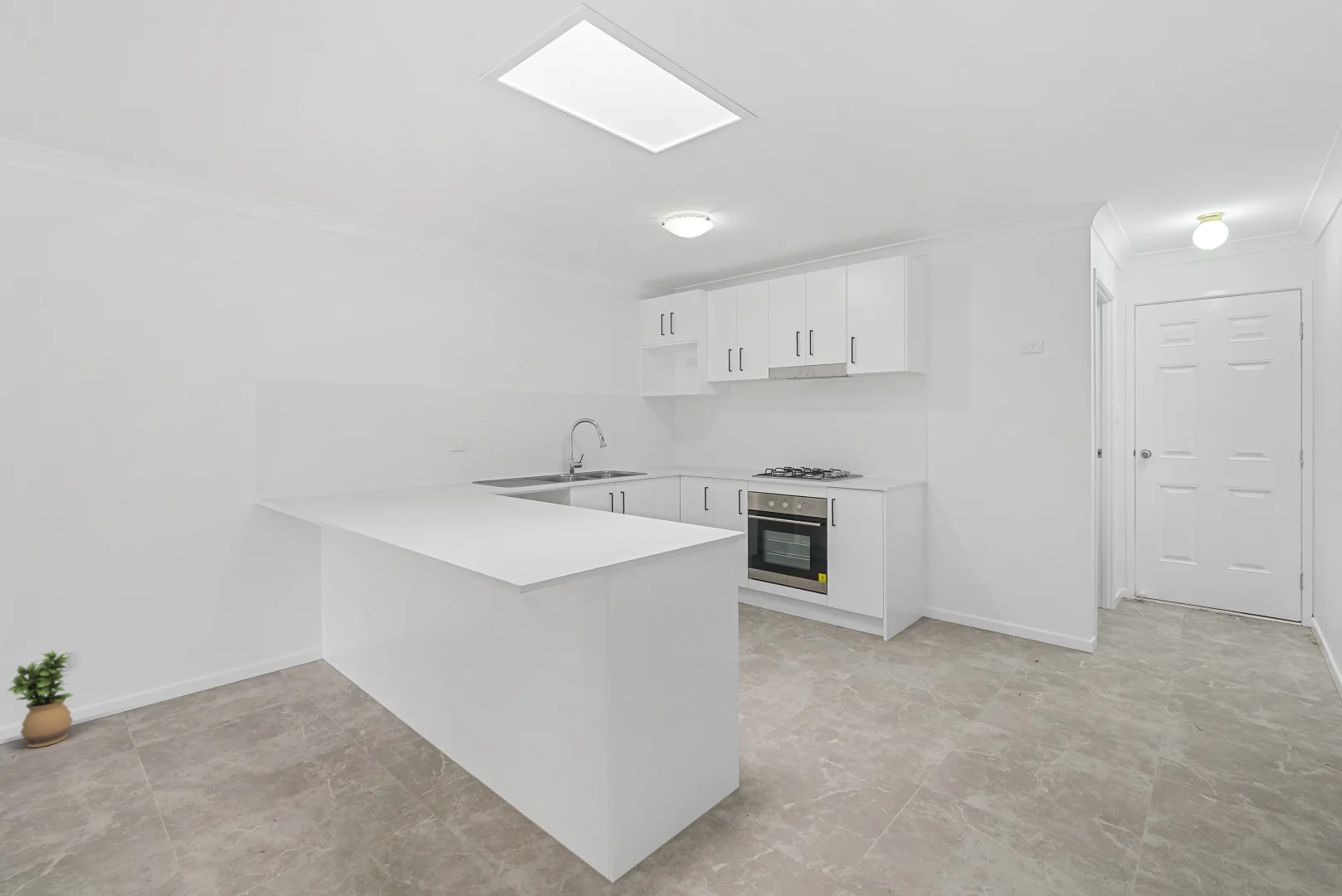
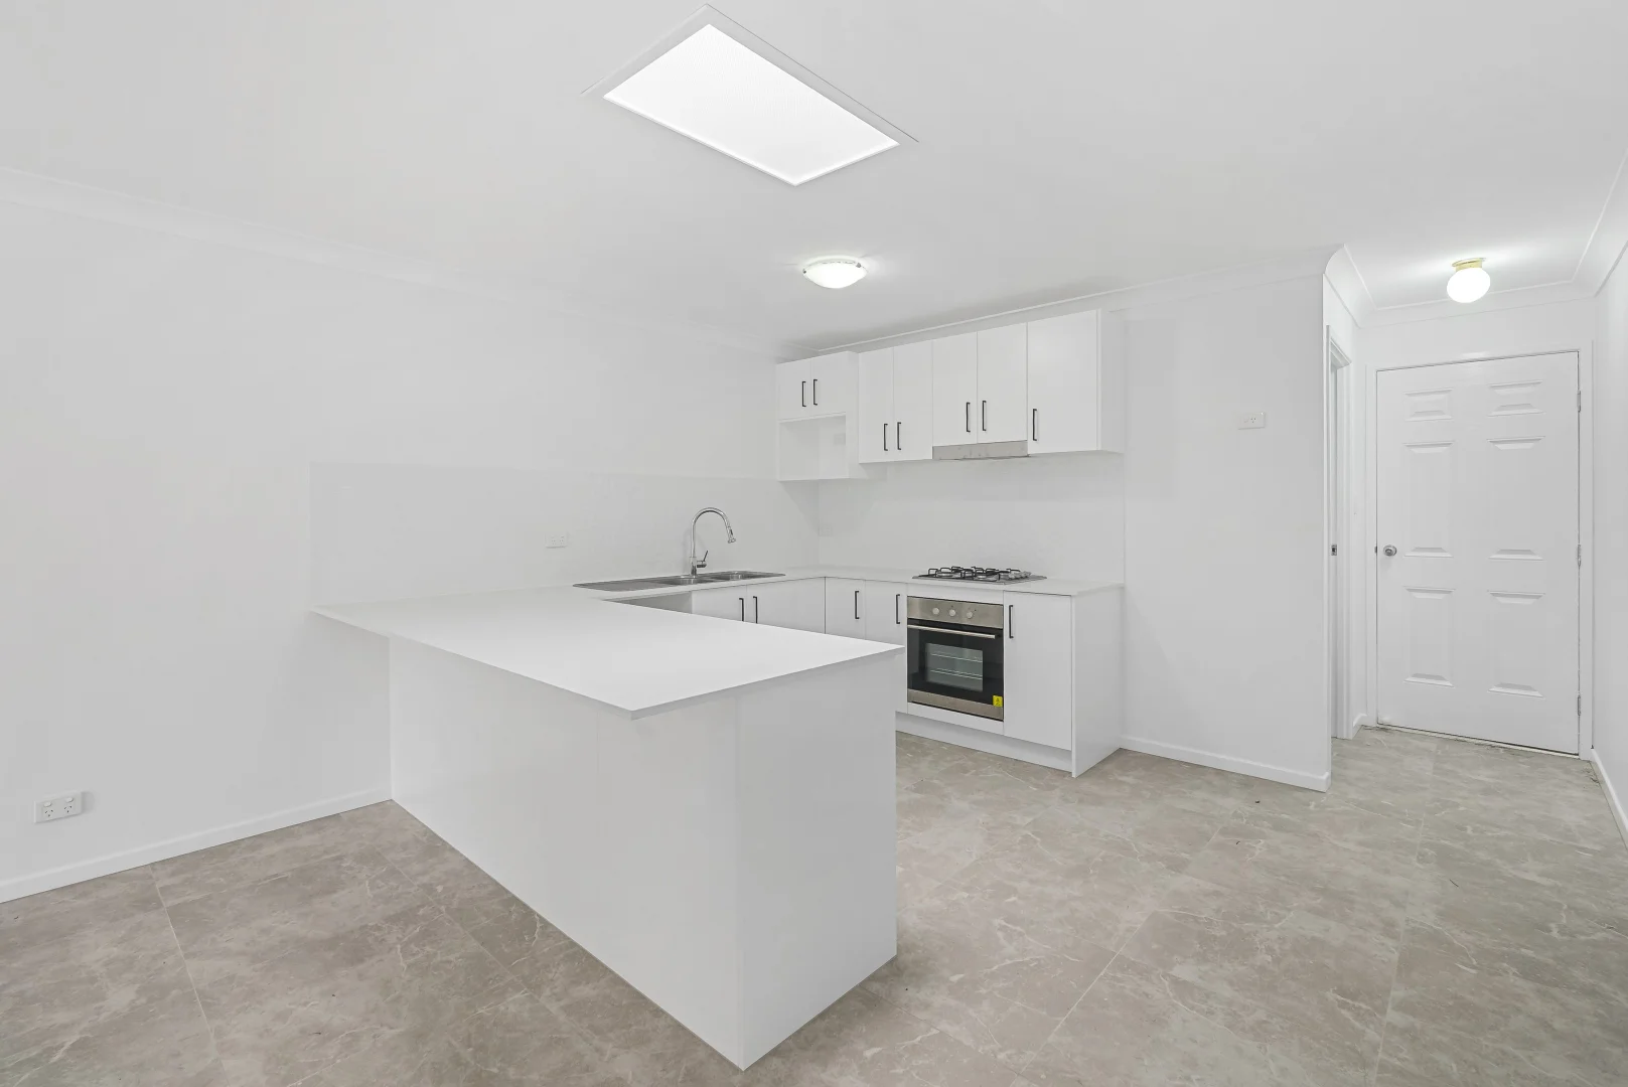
- potted plant [7,650,74,748]
